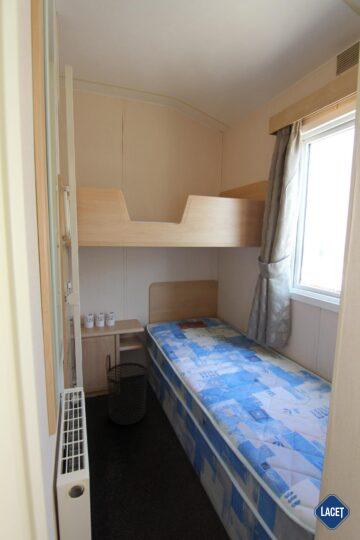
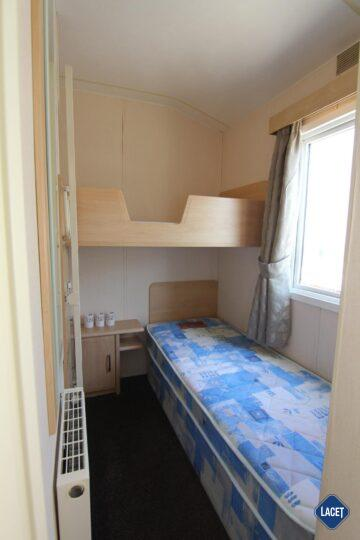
- waste bin [106,362,148,426]
